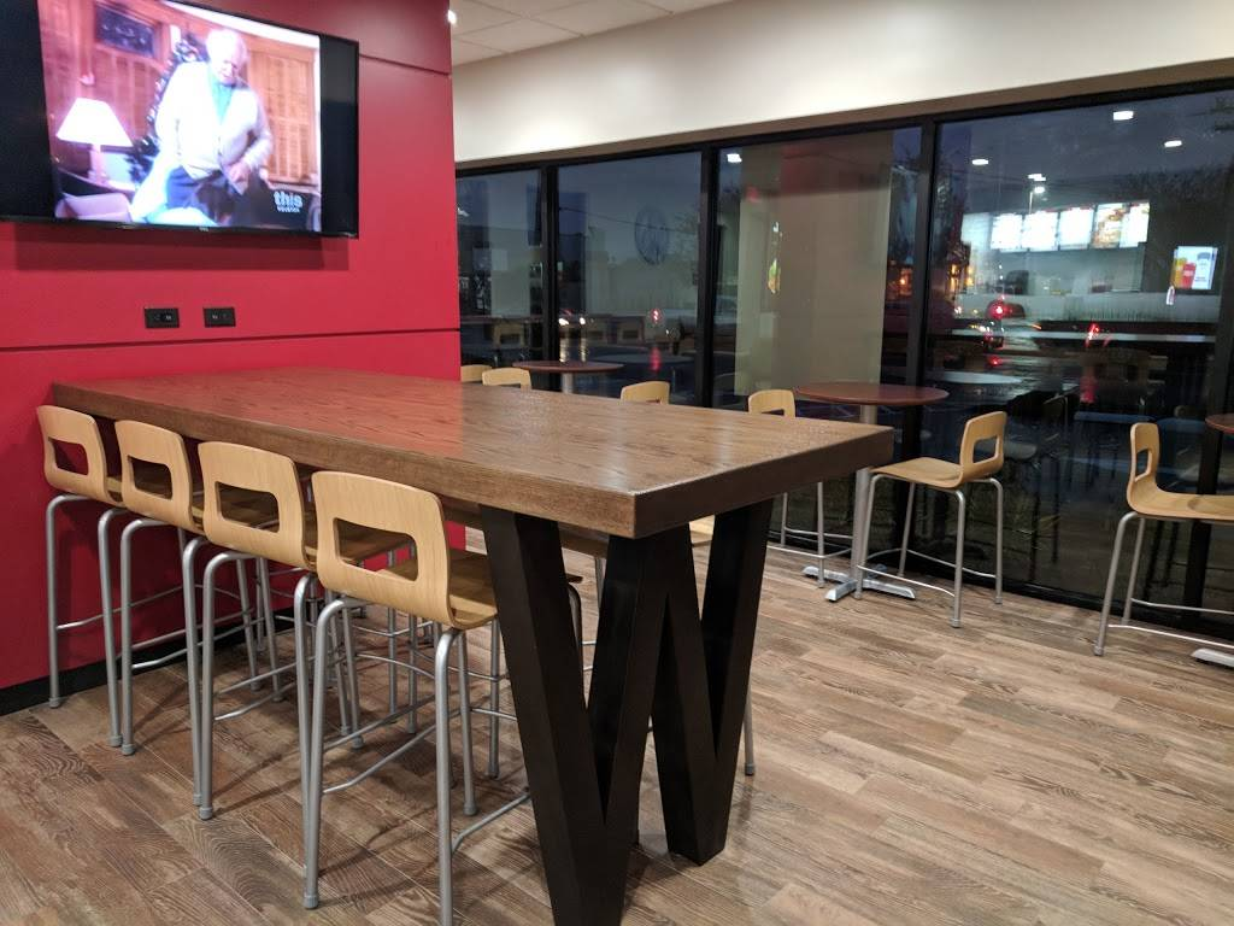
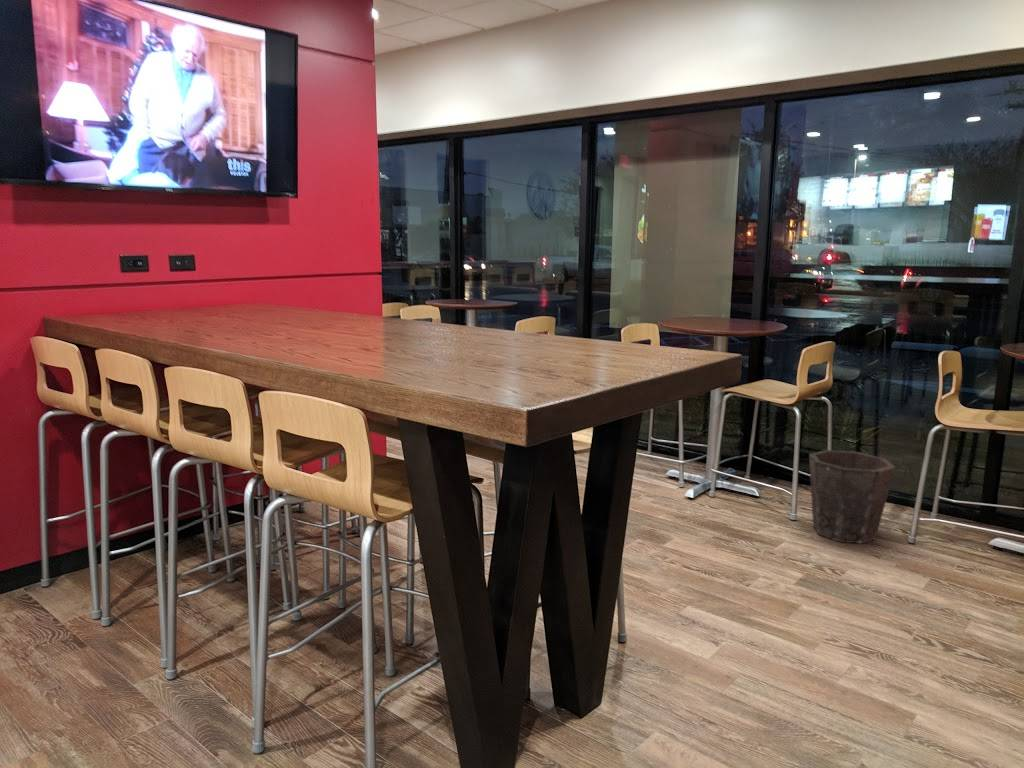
+ waste bin [808,449,897,545]
